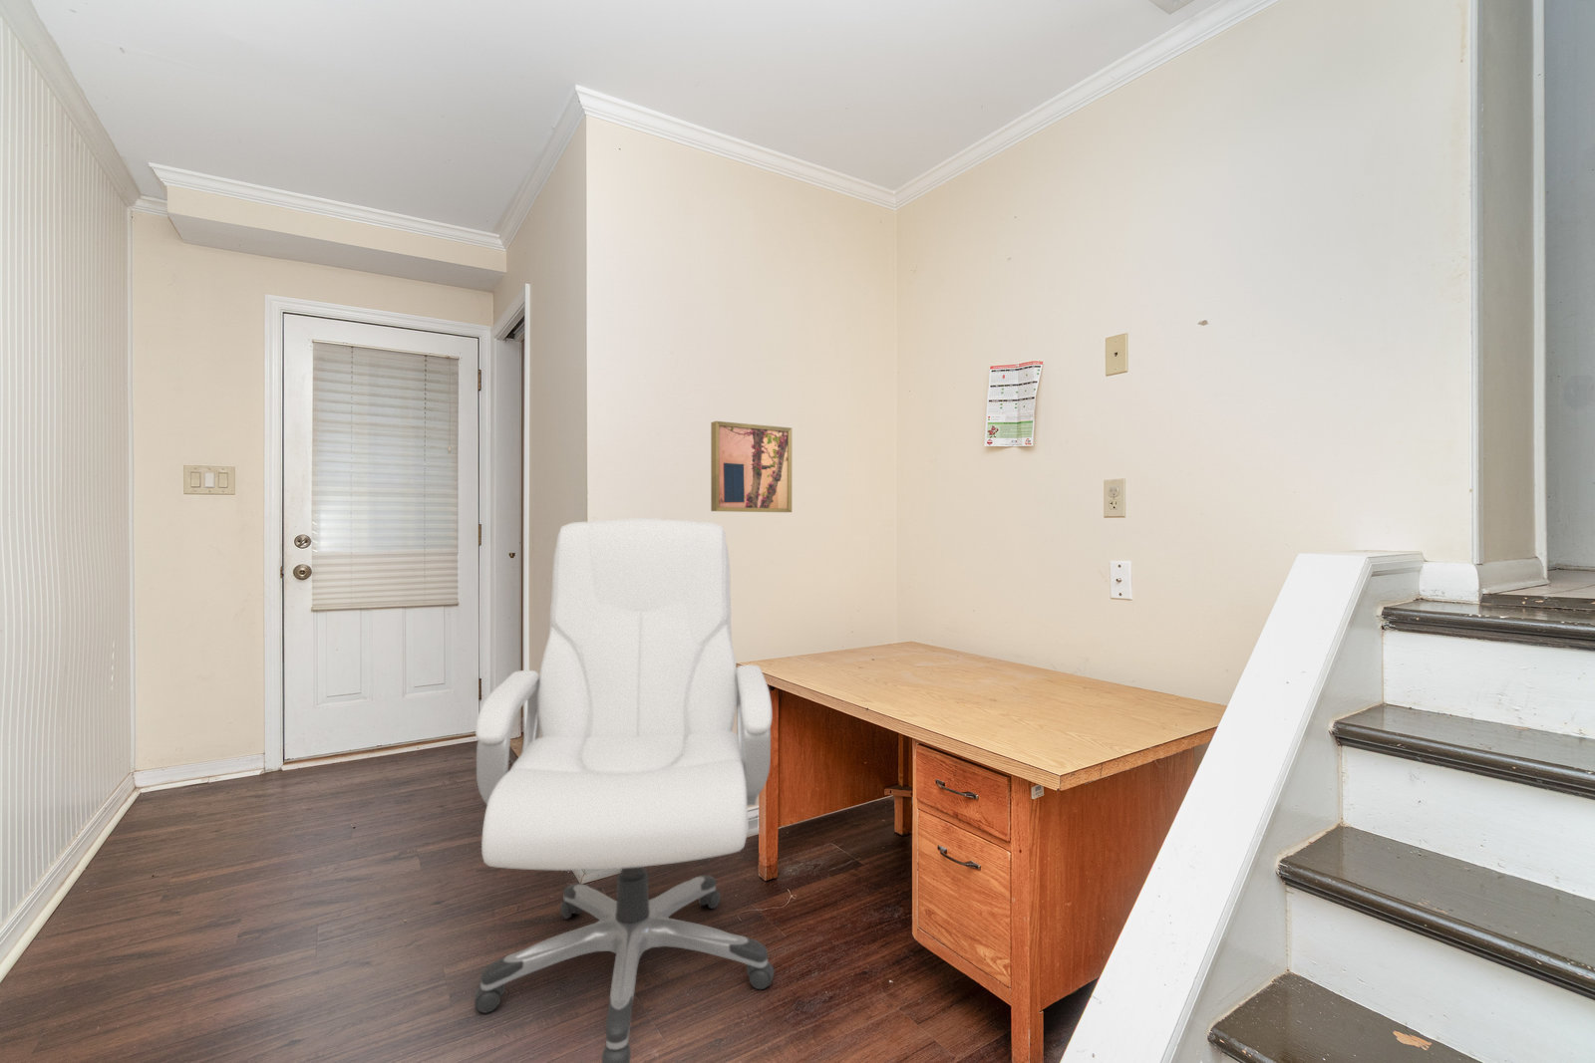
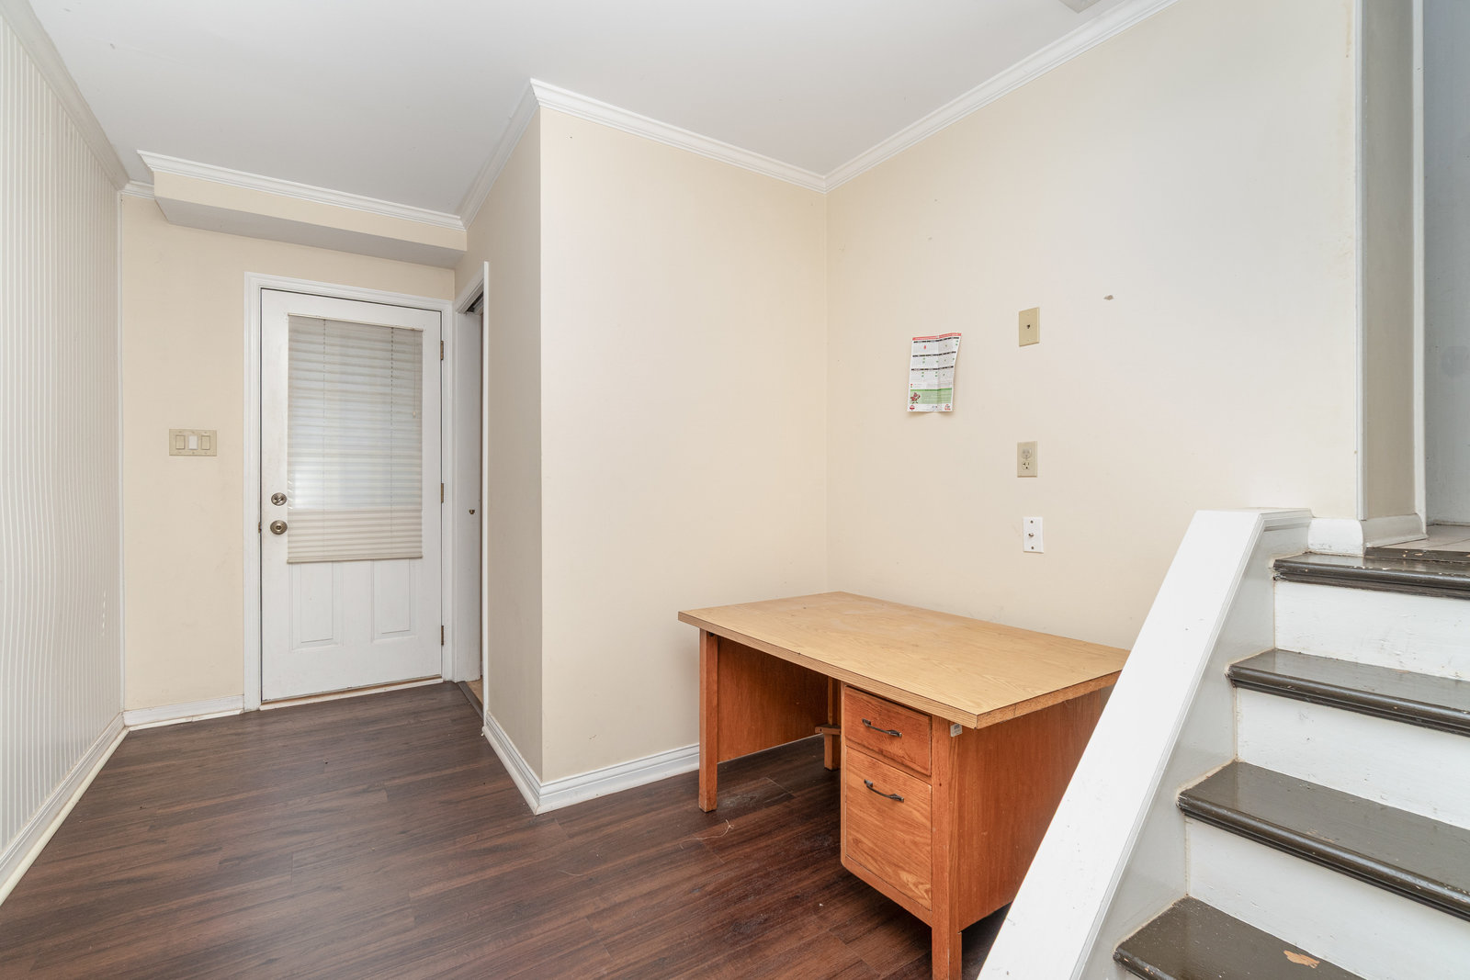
- wall art [710,420,793,513]
- chair [474,517,776,1063]
